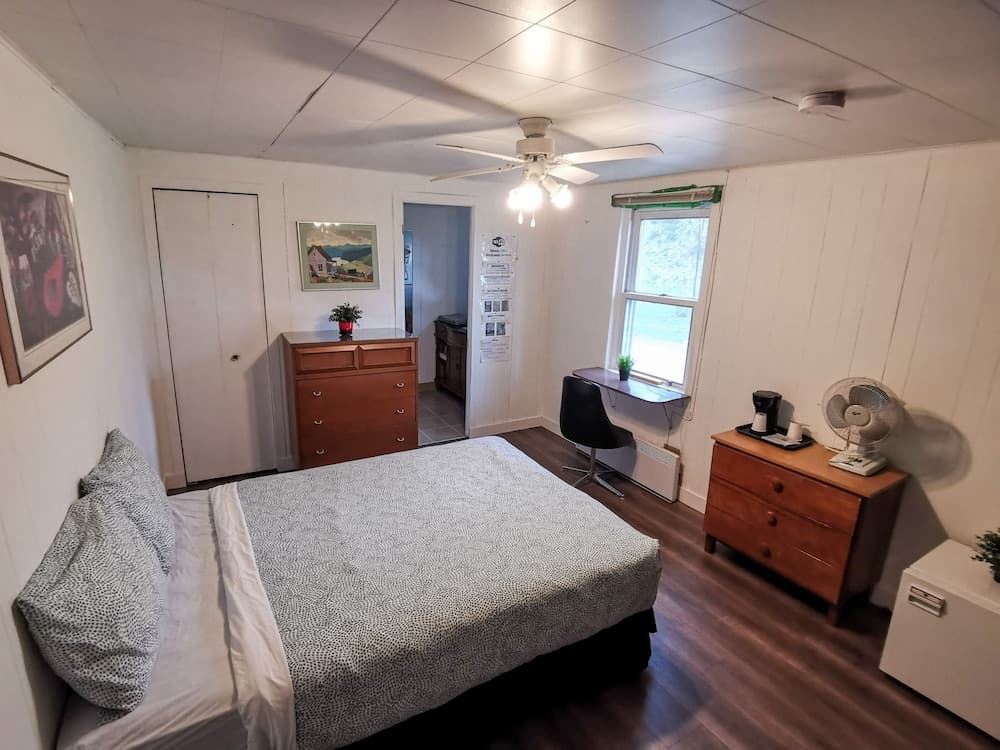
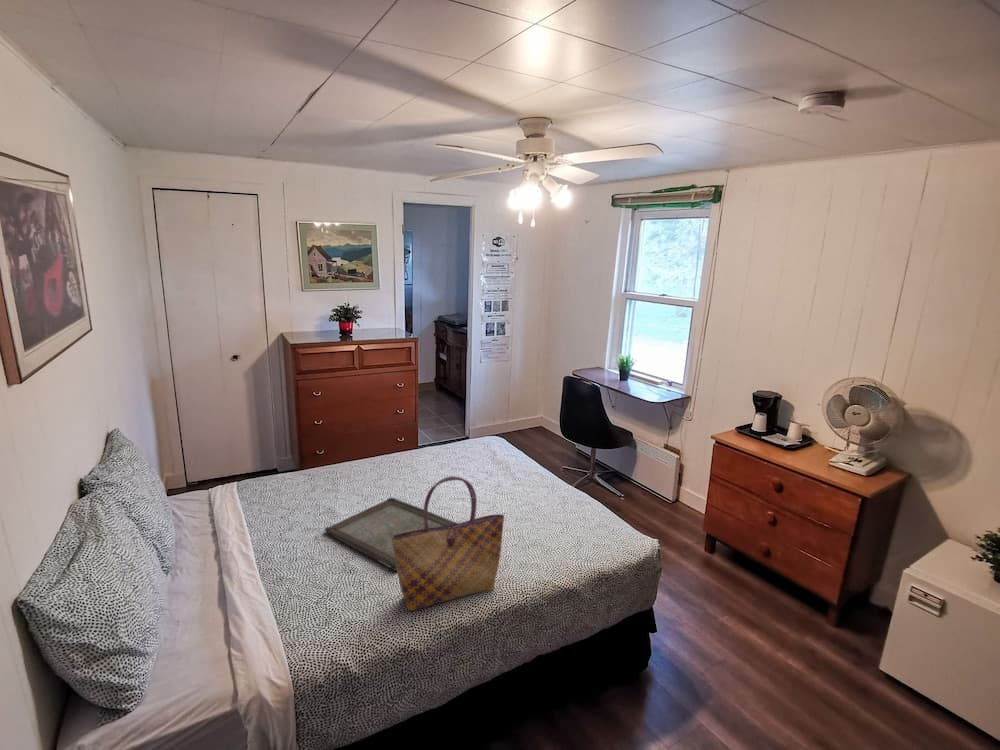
+ serving tray [324,497,458,572]
+ tote bag [392,475,505,612]
